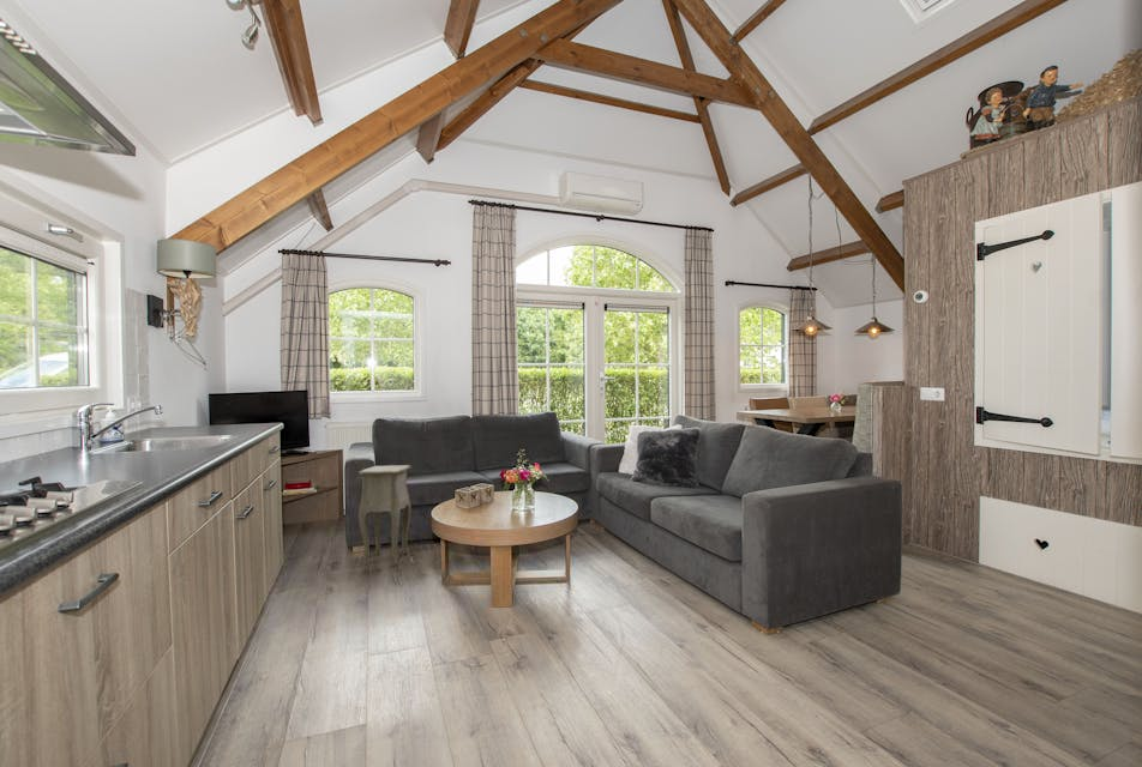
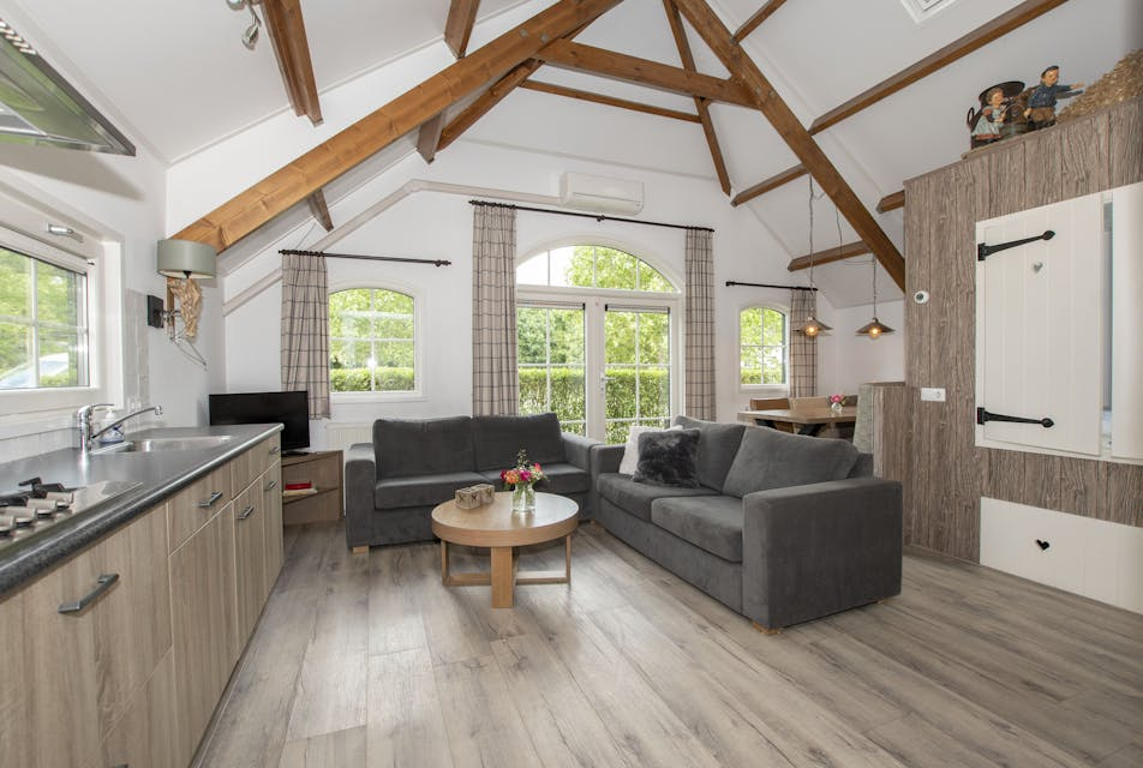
- side table [357,464,415,567]
